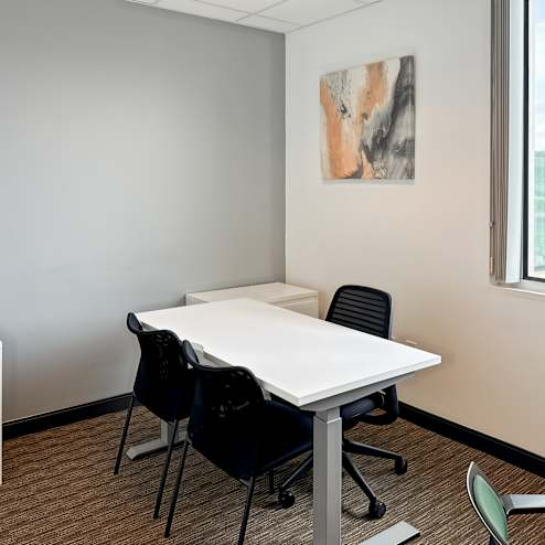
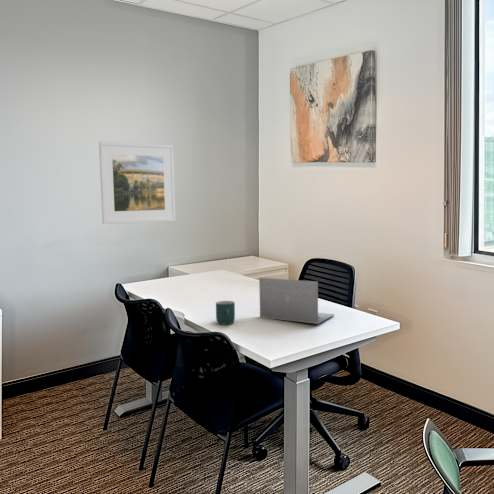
+ laptop [258,277,336,325]
+ mug [215,300,236,326]
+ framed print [98,140,177,225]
